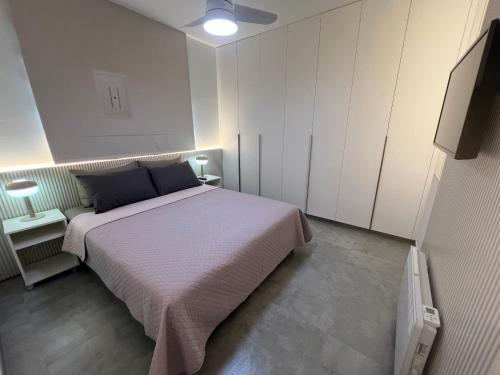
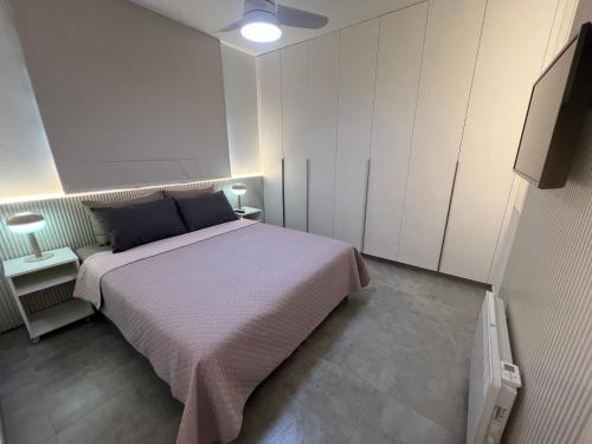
- wall art [92,68,134,120]
